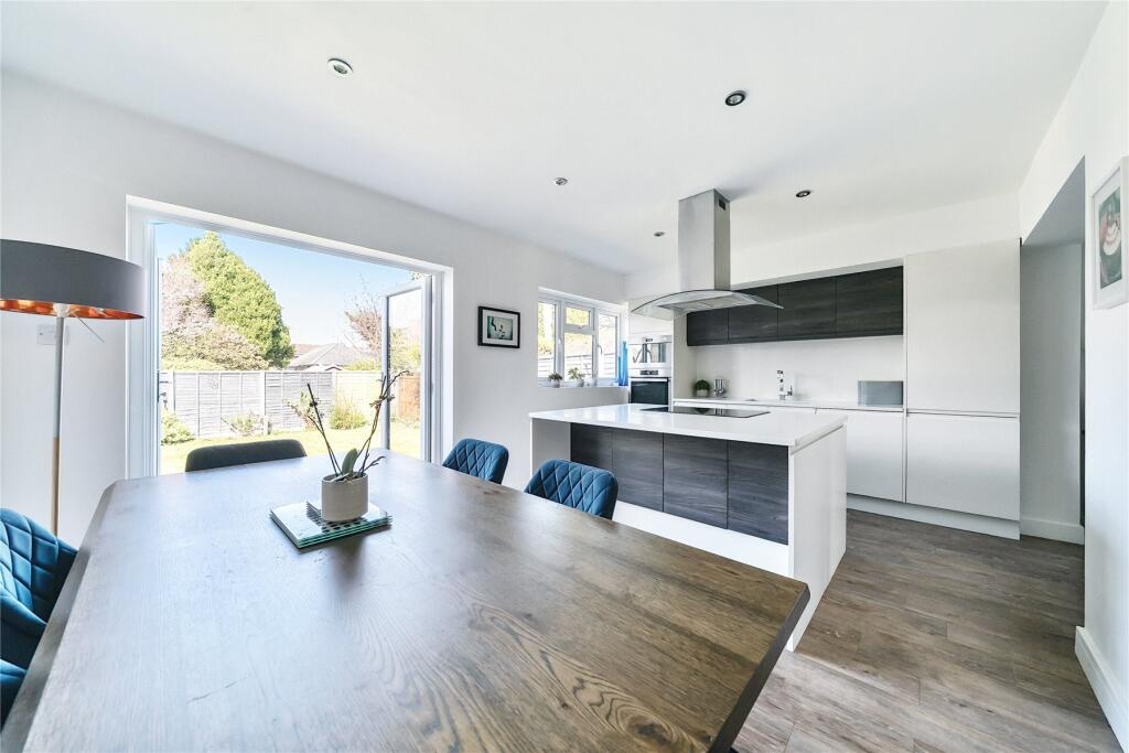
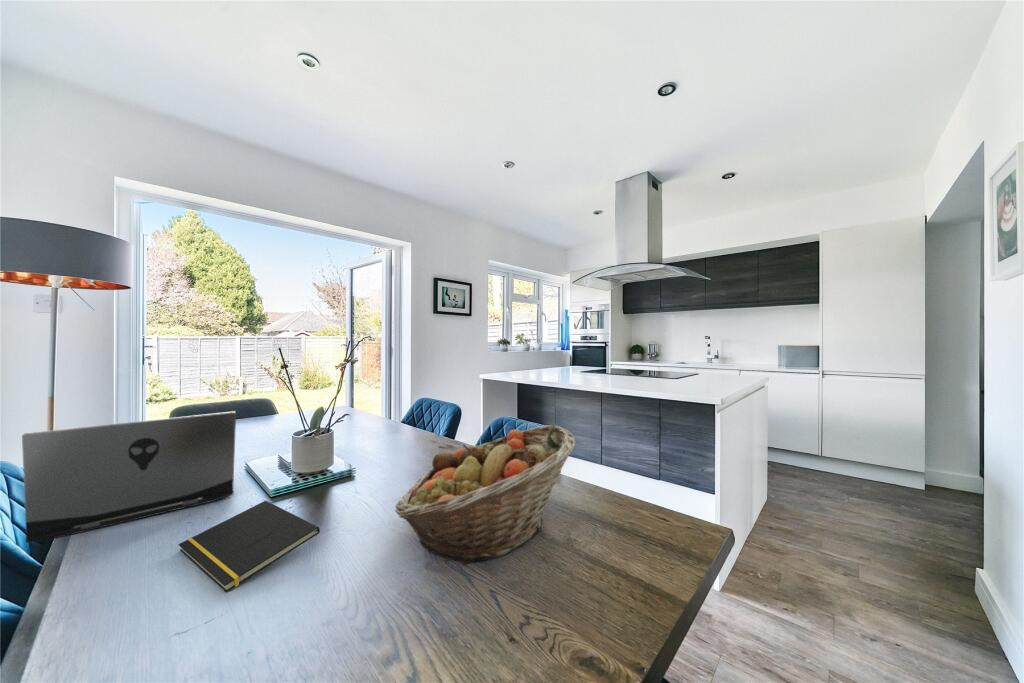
+ notepad [178,500,321,593]
+ laptop [21,410,237,544]
+ fruit basket [394,424,577,565]
